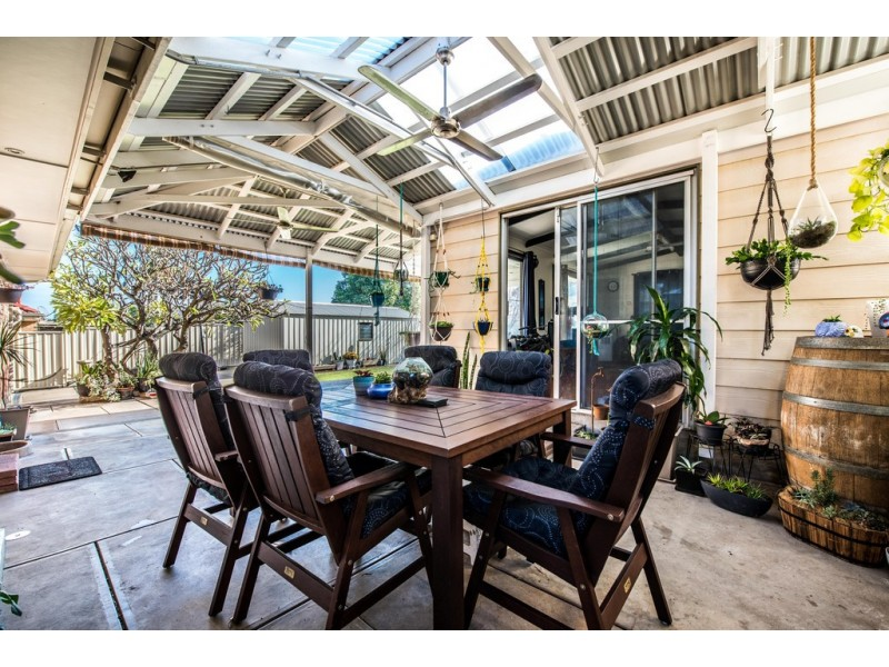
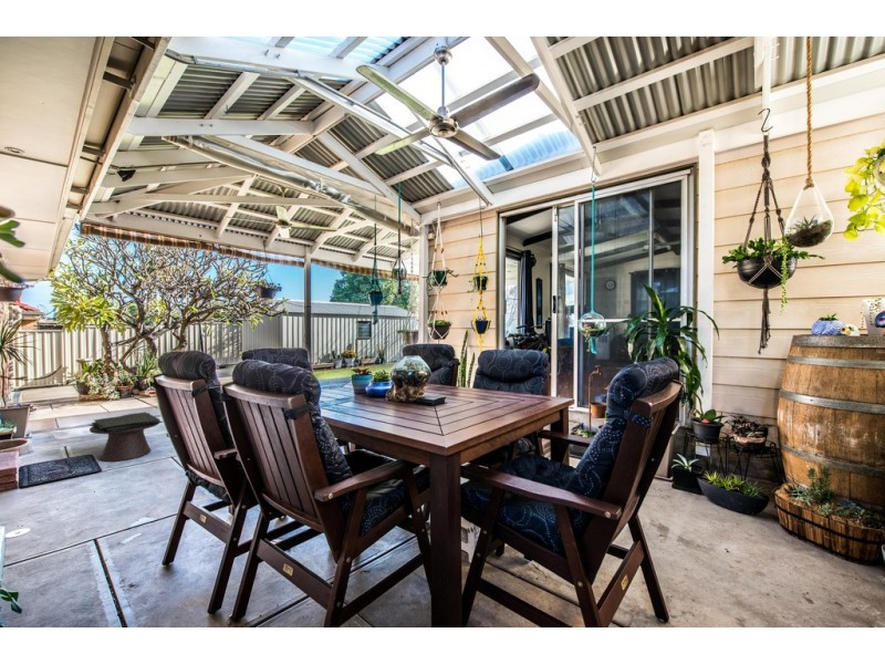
+ side table [88,411,164,463]
